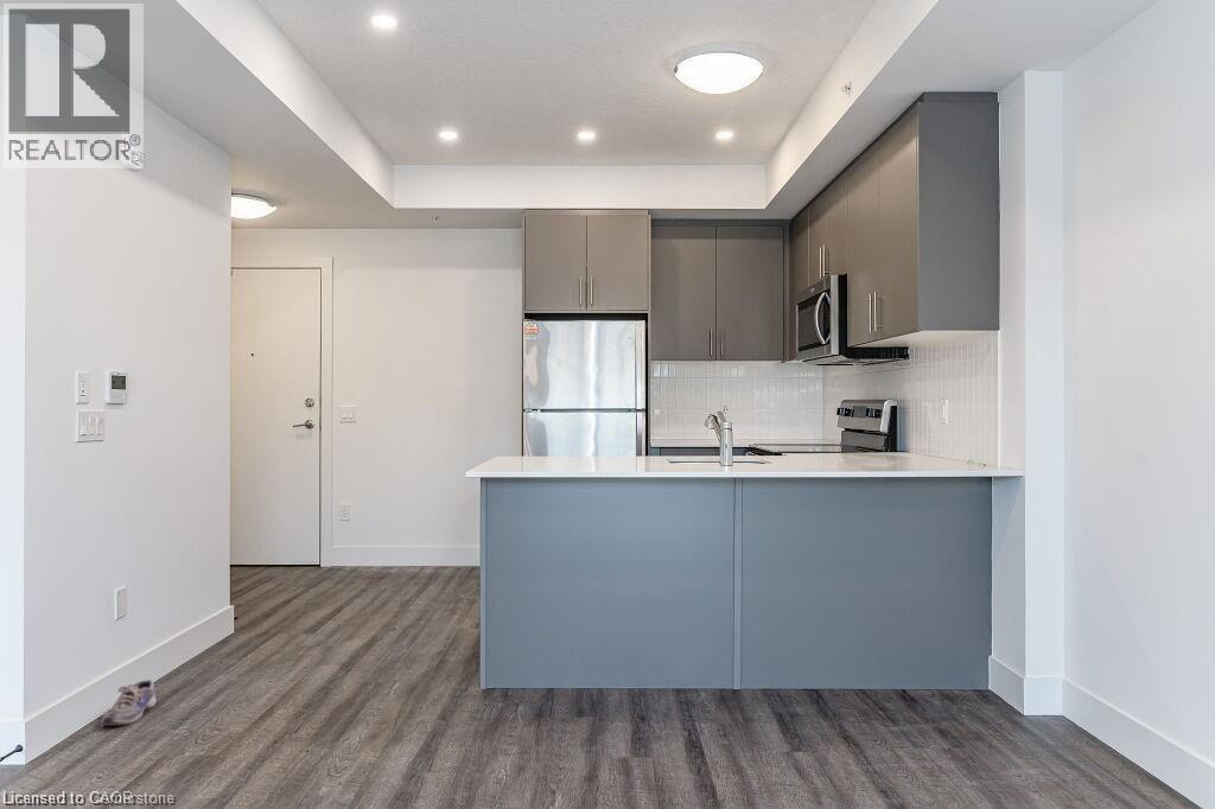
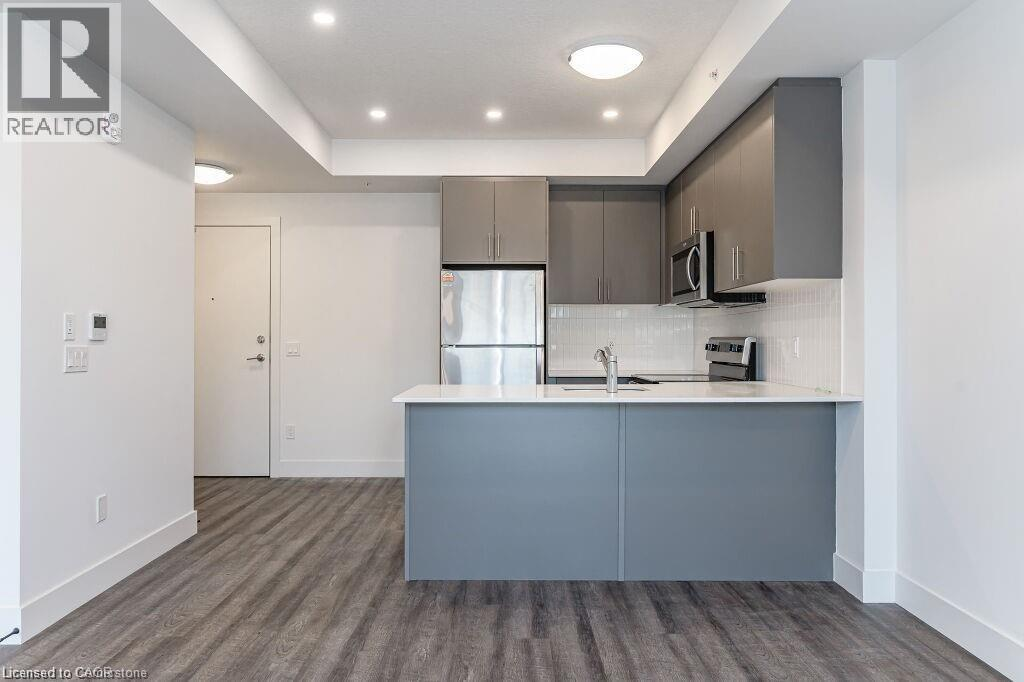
- shoe [100,679,158,727]
